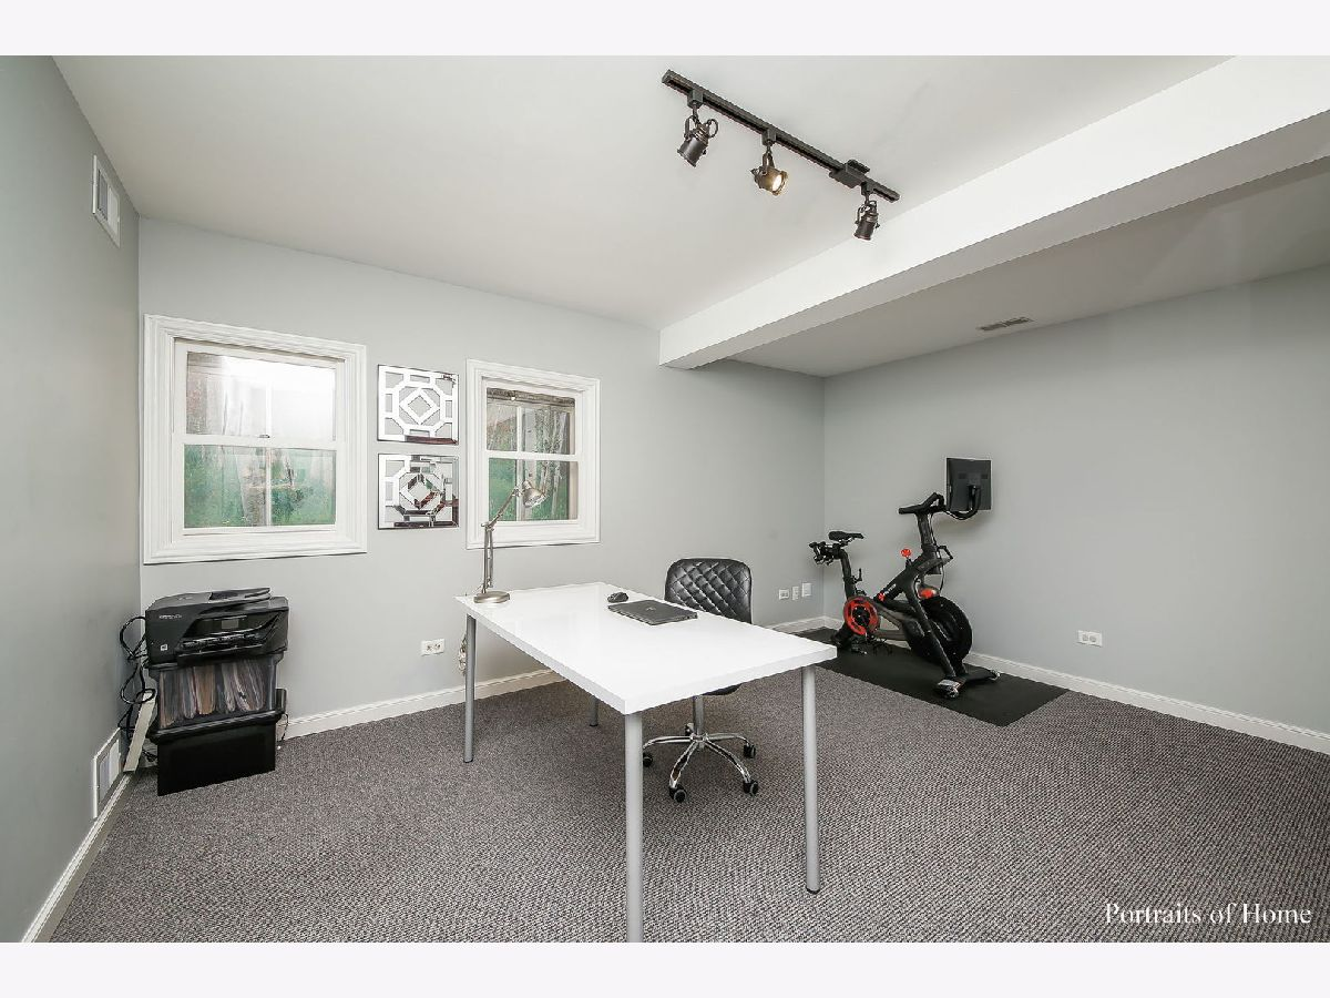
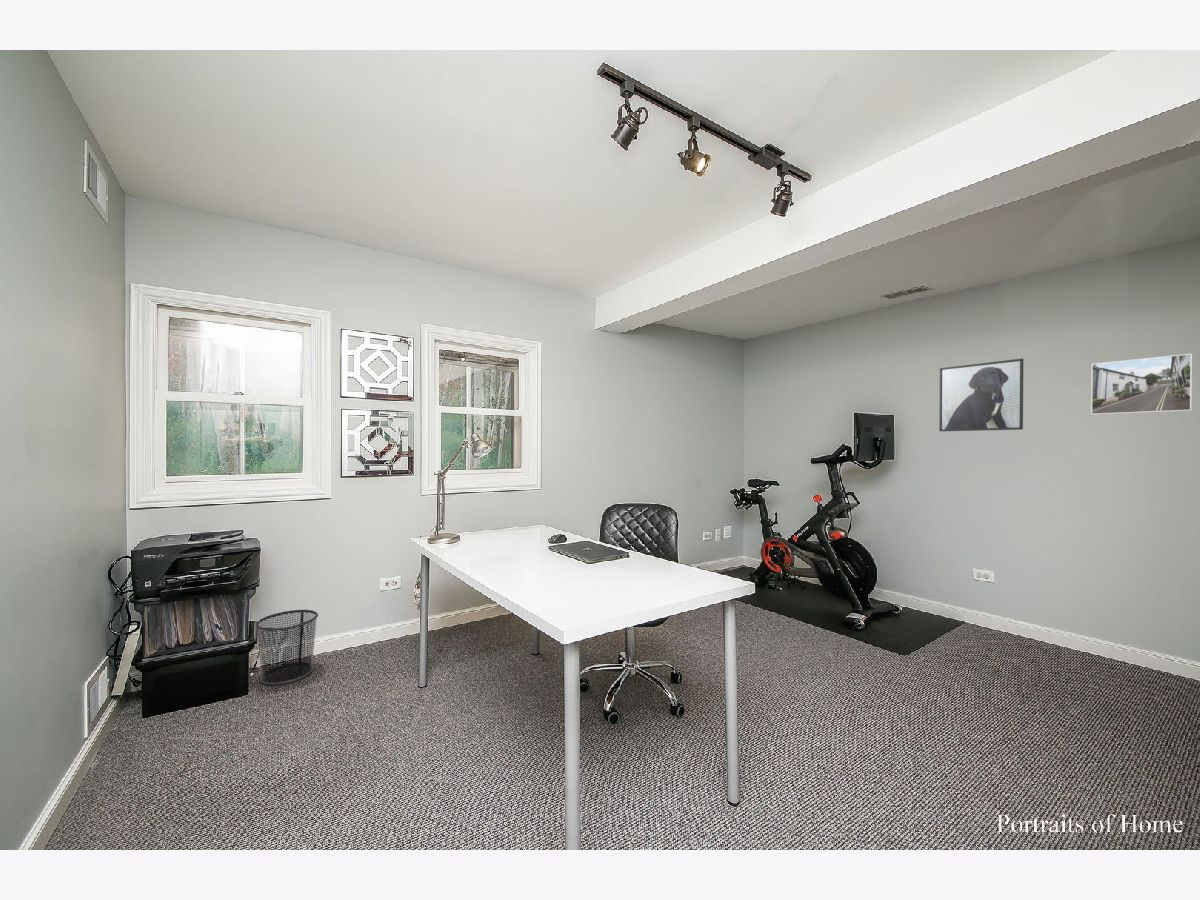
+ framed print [1090,353,1193,415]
+ waste bin [255,609,319,686]
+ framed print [938,358,1024,432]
